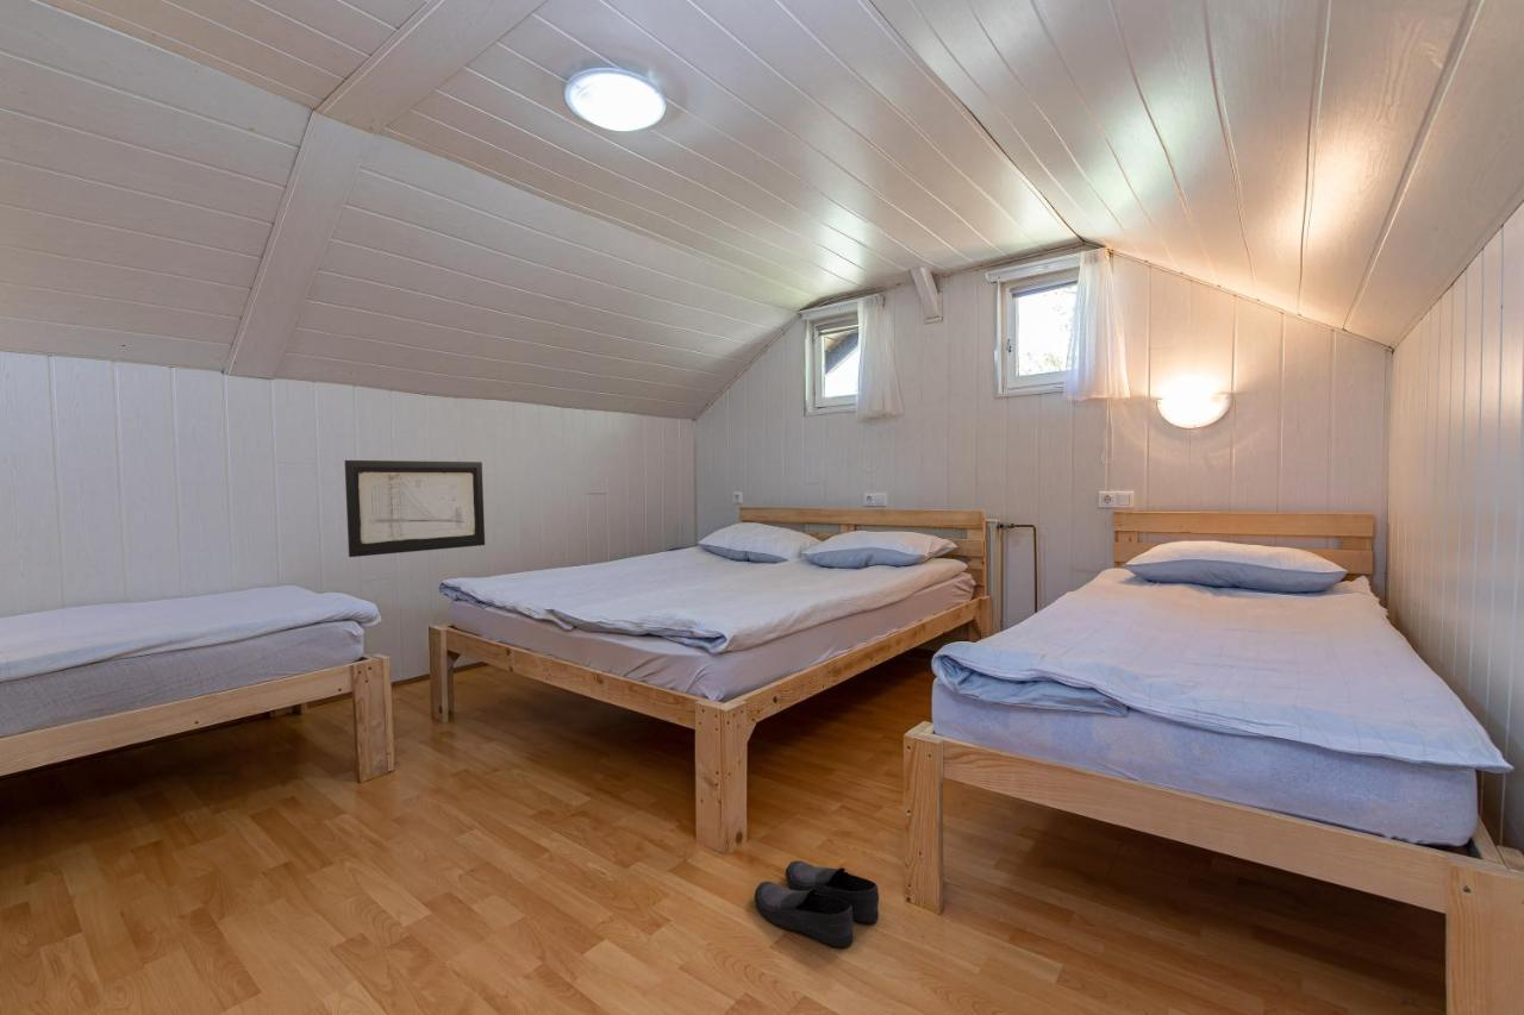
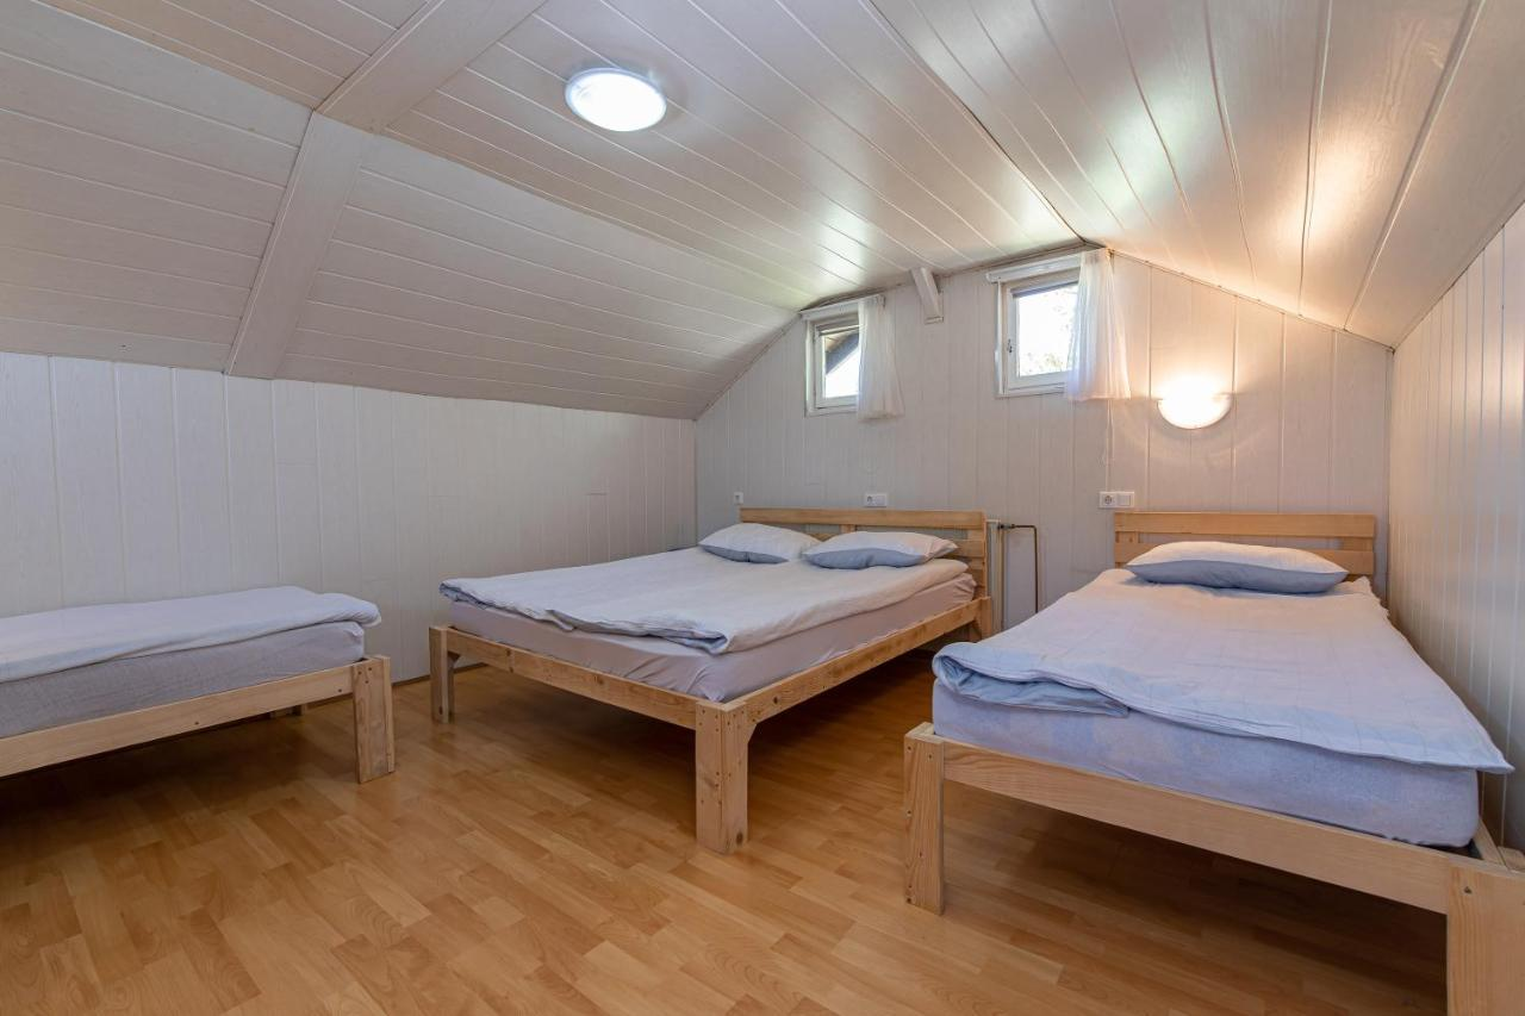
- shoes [752,859,880,948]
- wall art [343,459,486,558]
